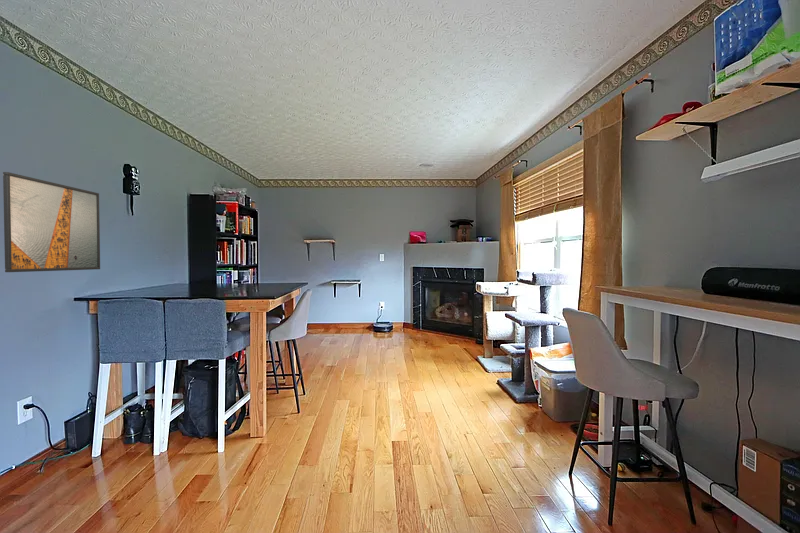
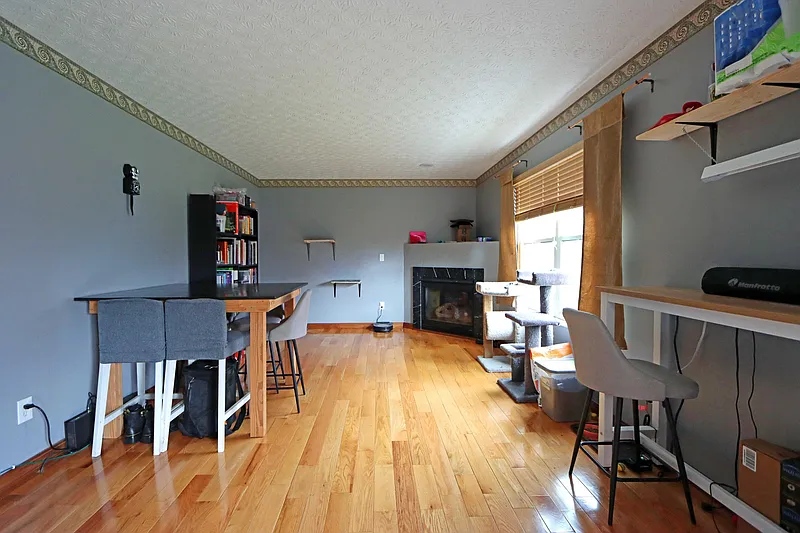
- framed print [2,171,101,273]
